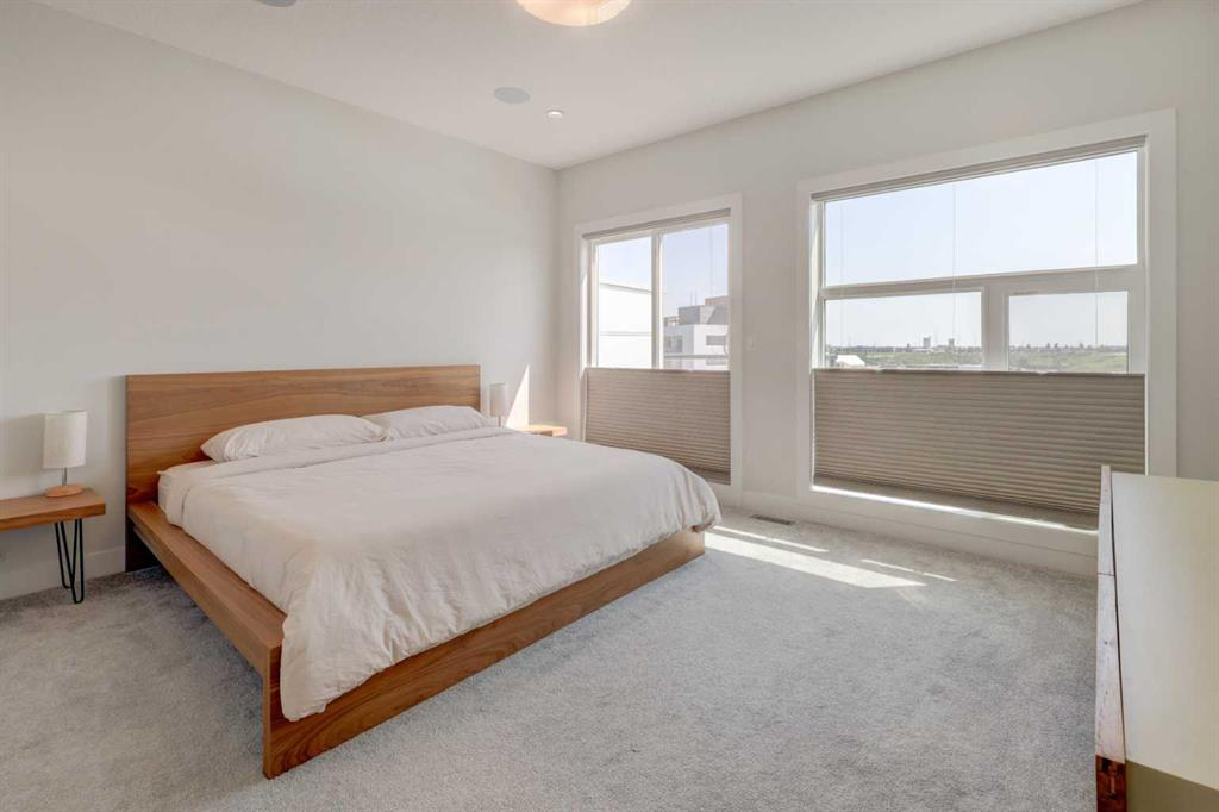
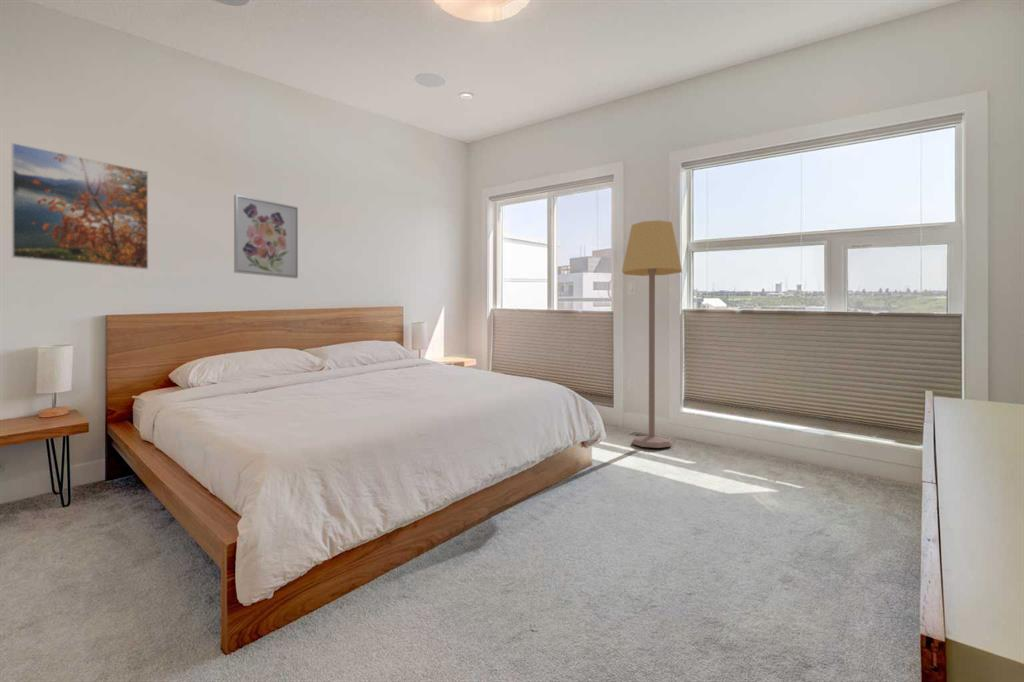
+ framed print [10,142,149,271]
+ wall art [233,193,299,280]
+ lamp [621,219,683,449]
